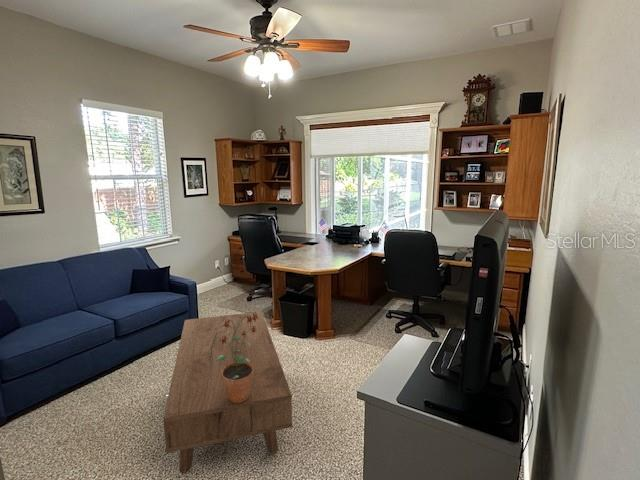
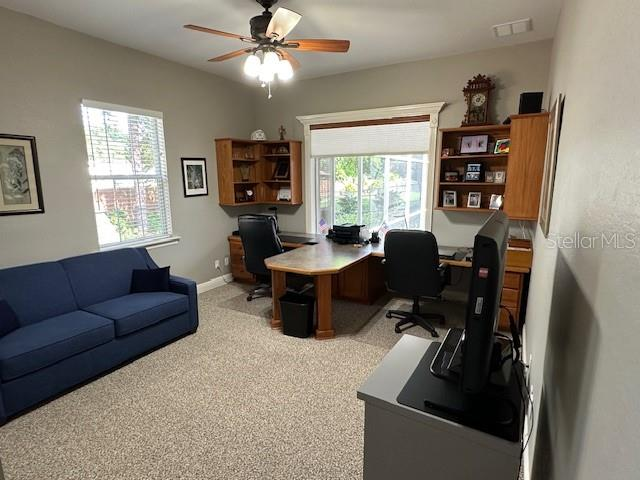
- potted plant [217,311,260,403]
- coffee table [162,311,293,475]
